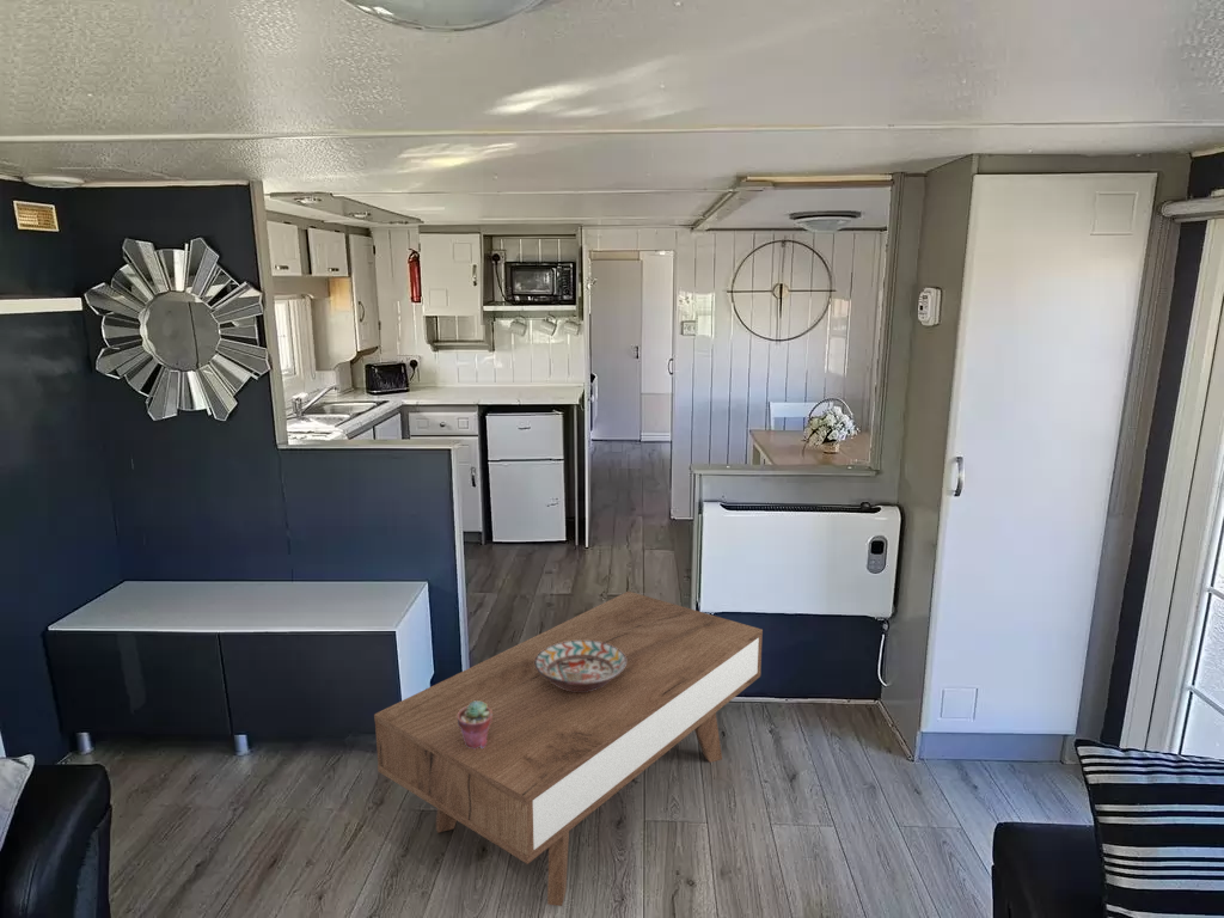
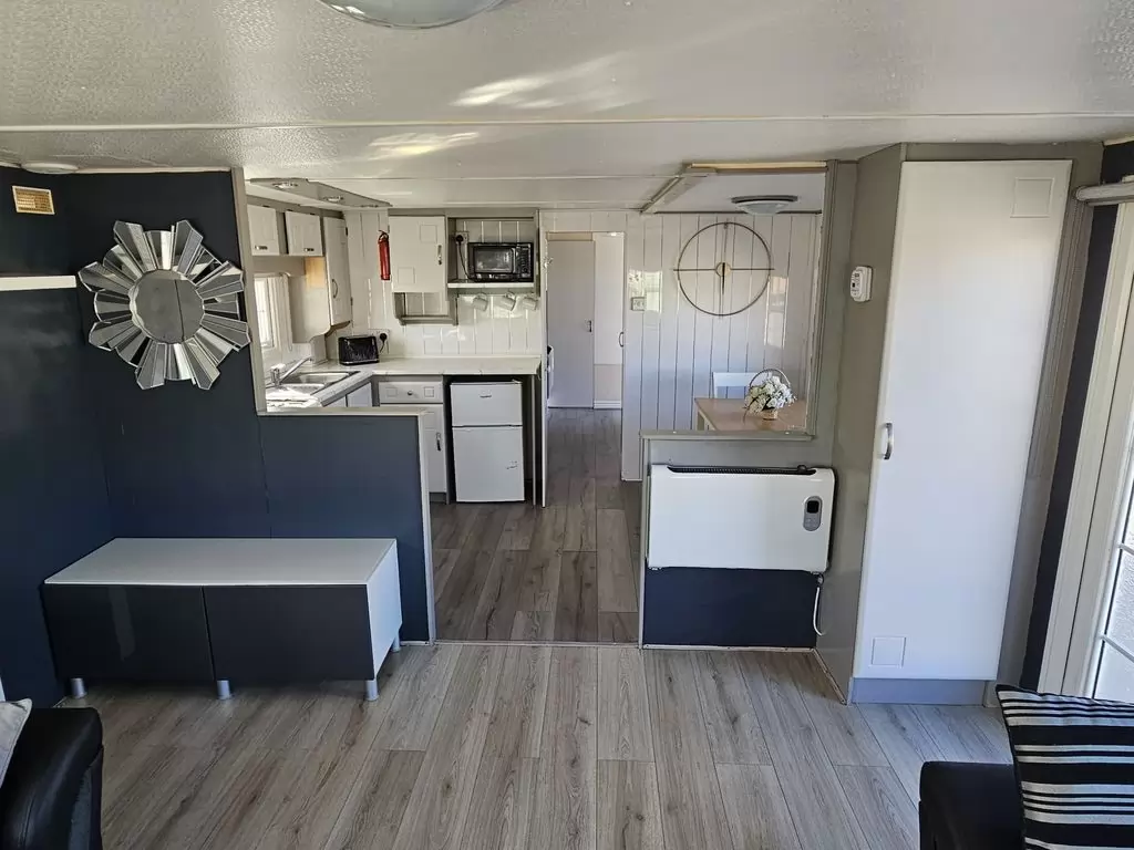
- decorative bowl [534,641,626,692]
- coffee table [373,590,764,907]
- potted succulent [458,700,492,749]
